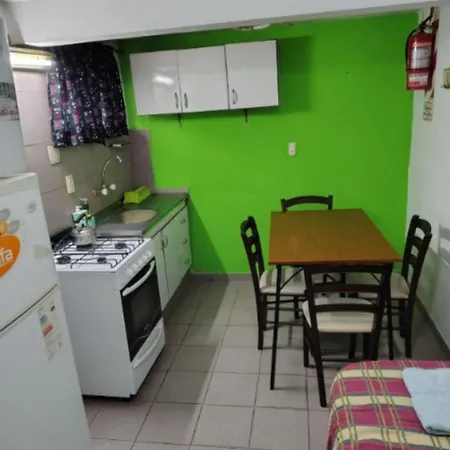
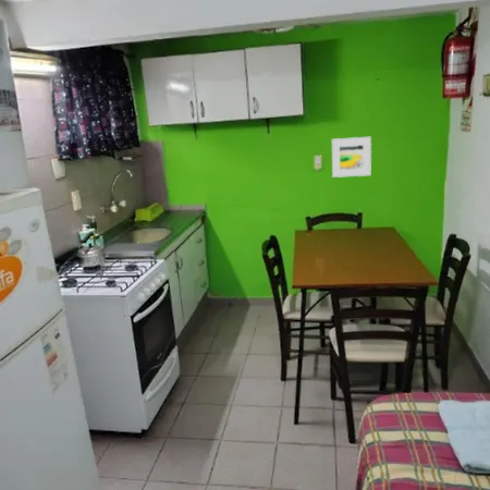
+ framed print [331,136,372,179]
